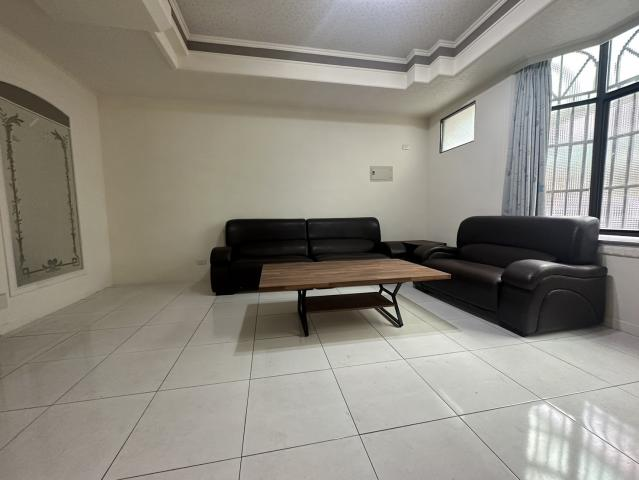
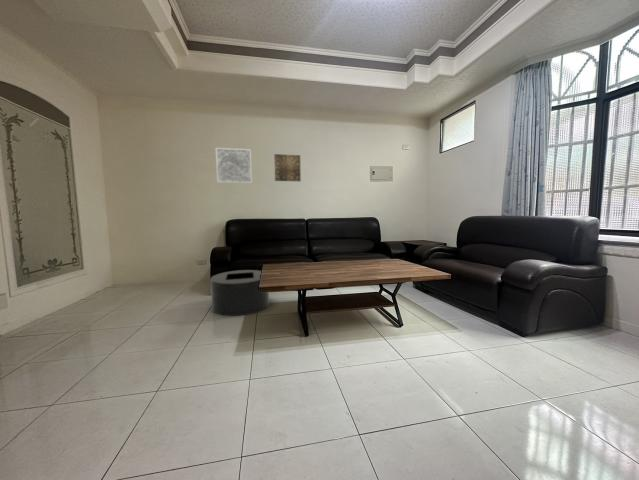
+ wall art [273,153,302,182]
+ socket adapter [209,269,270,317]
+ wall art [215,147,253,184]
